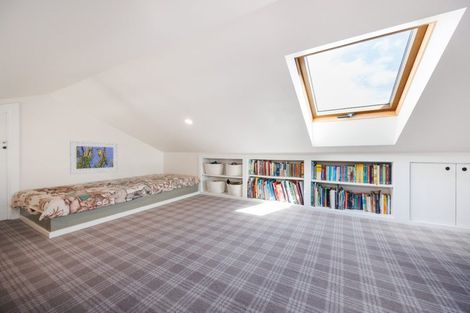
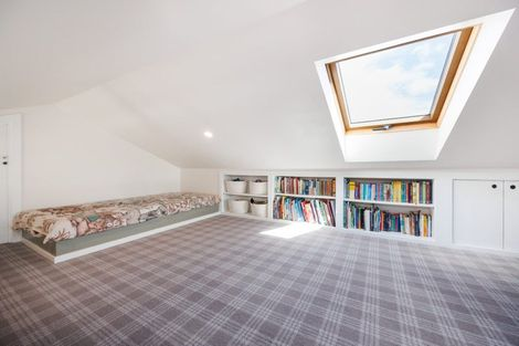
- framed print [69,140,119,175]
